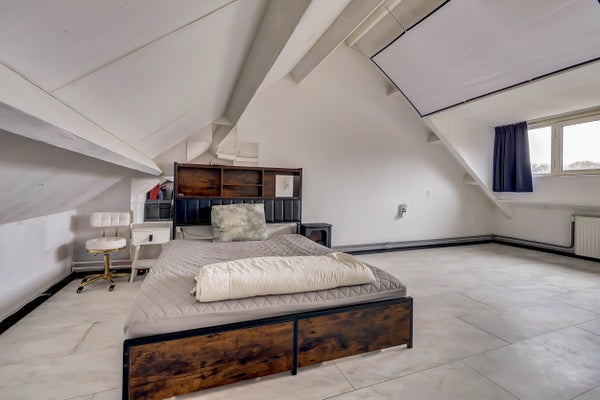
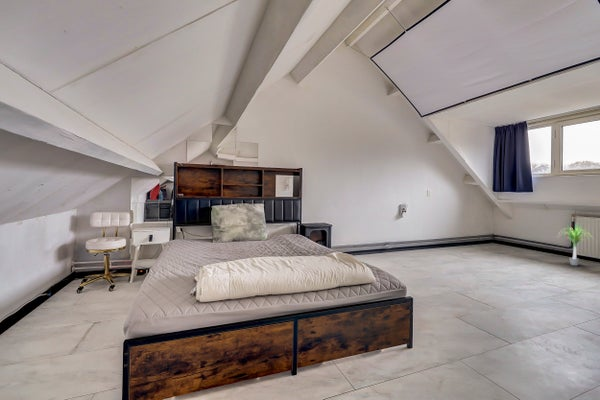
+ potted plant [557,223,597,267]
